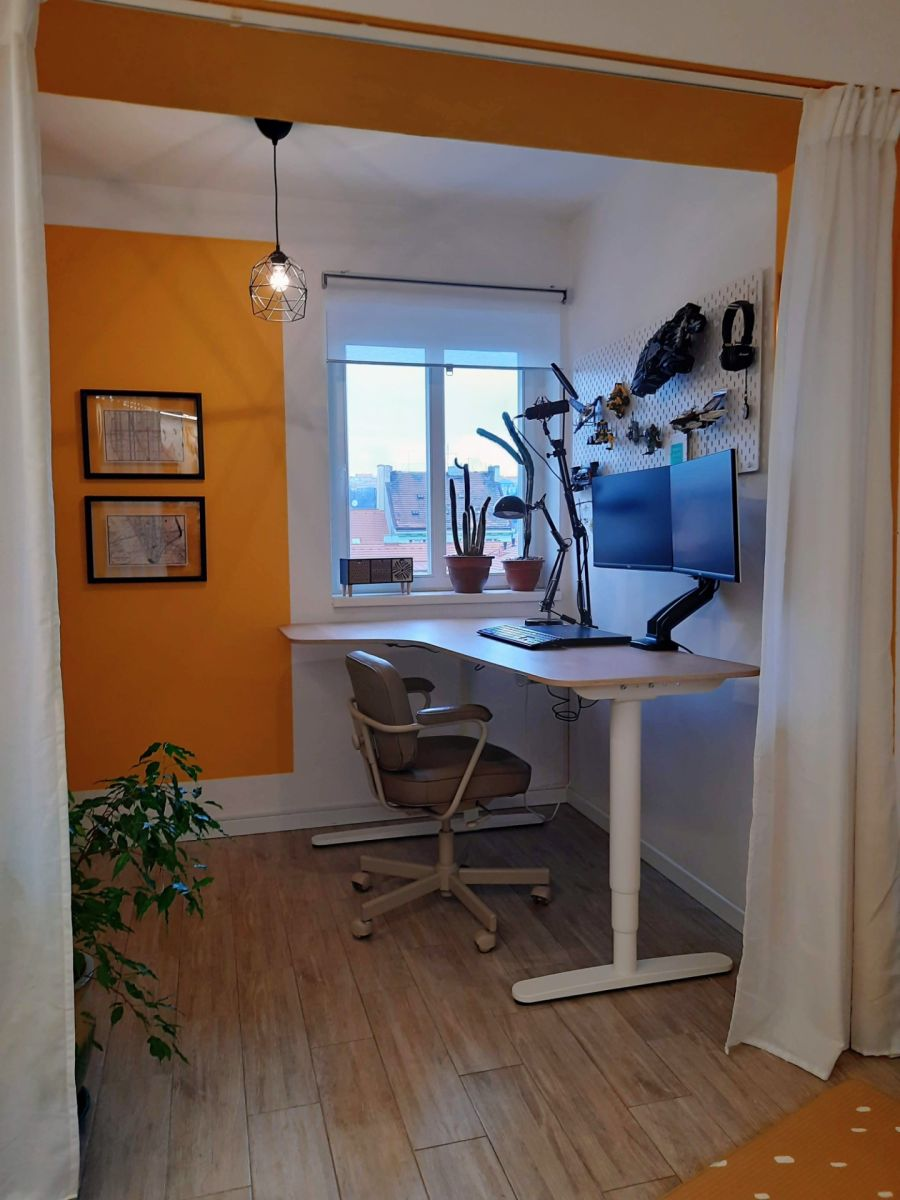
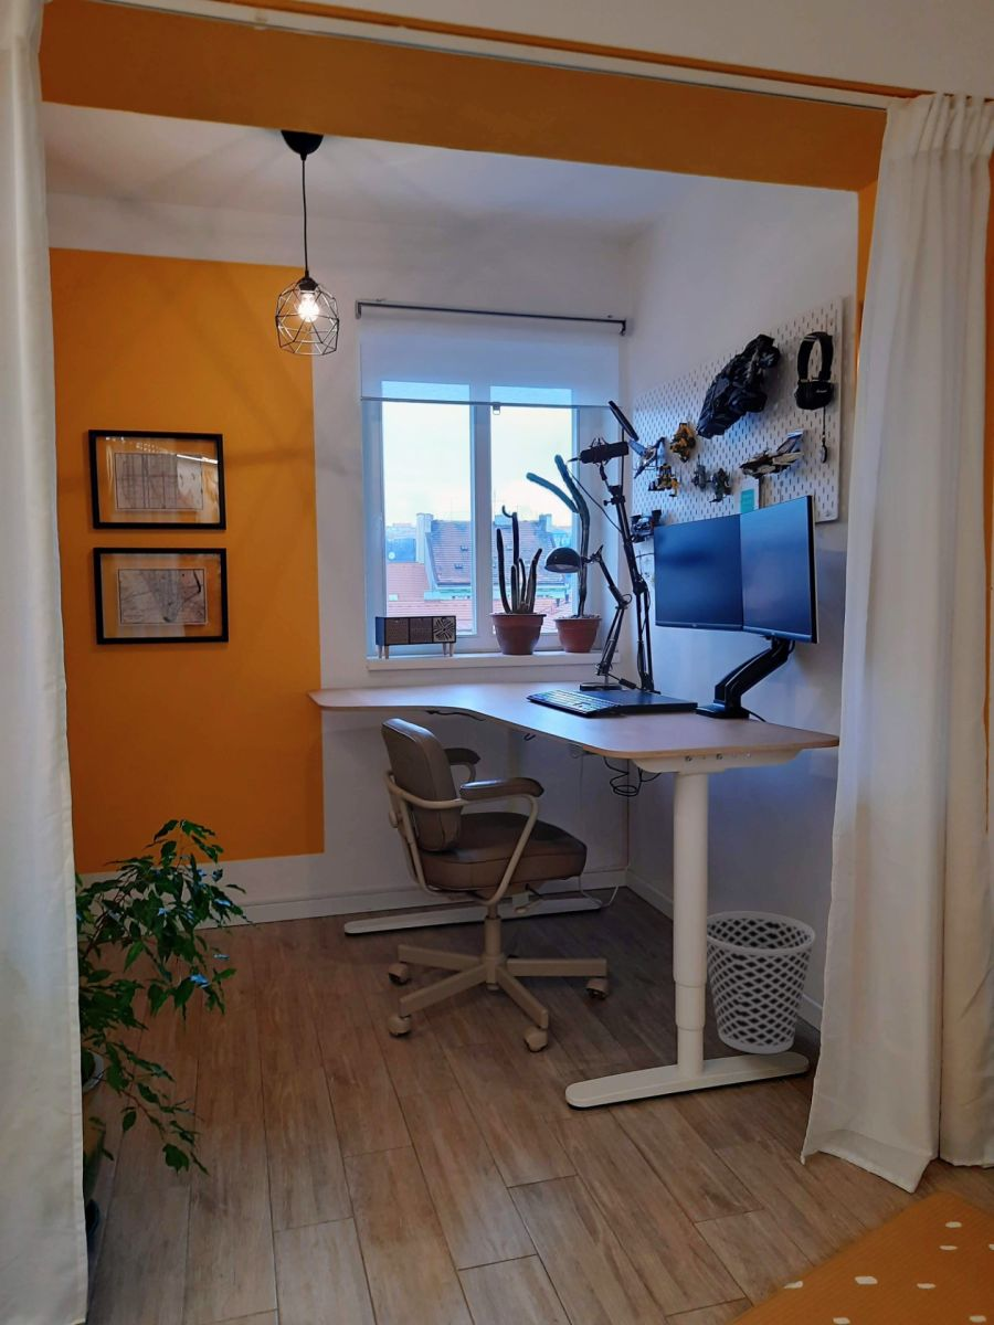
+ wastebasket [706,910,816,1054]
